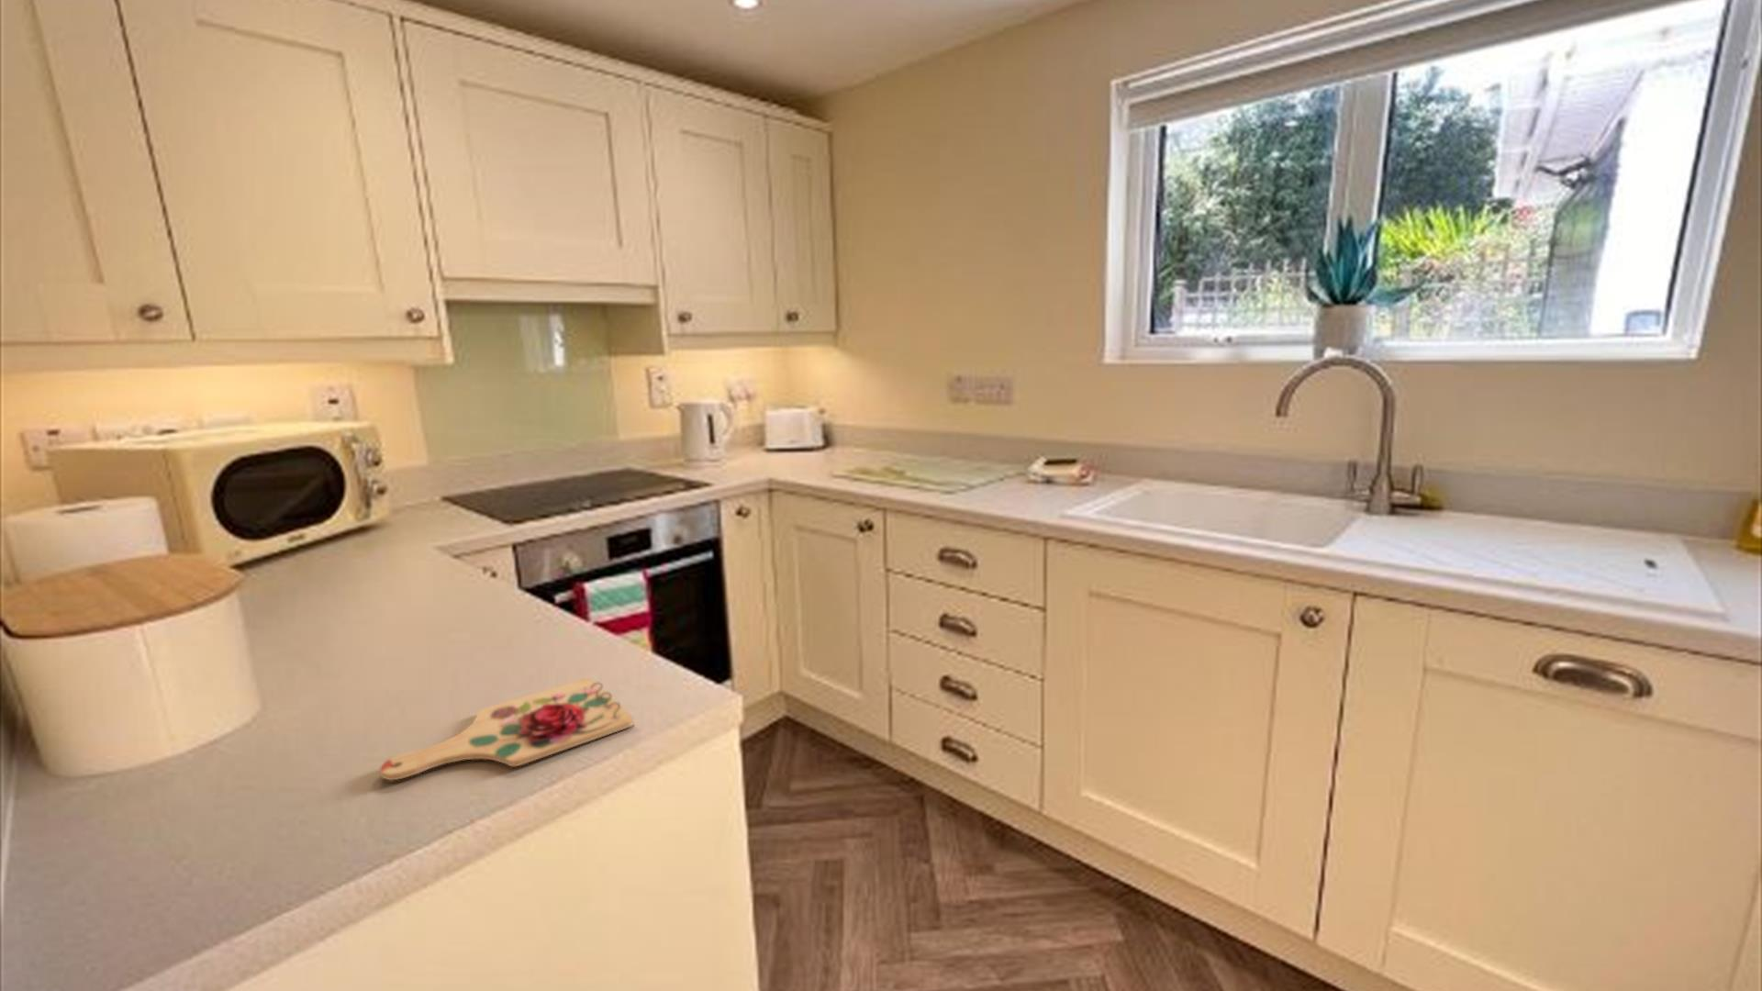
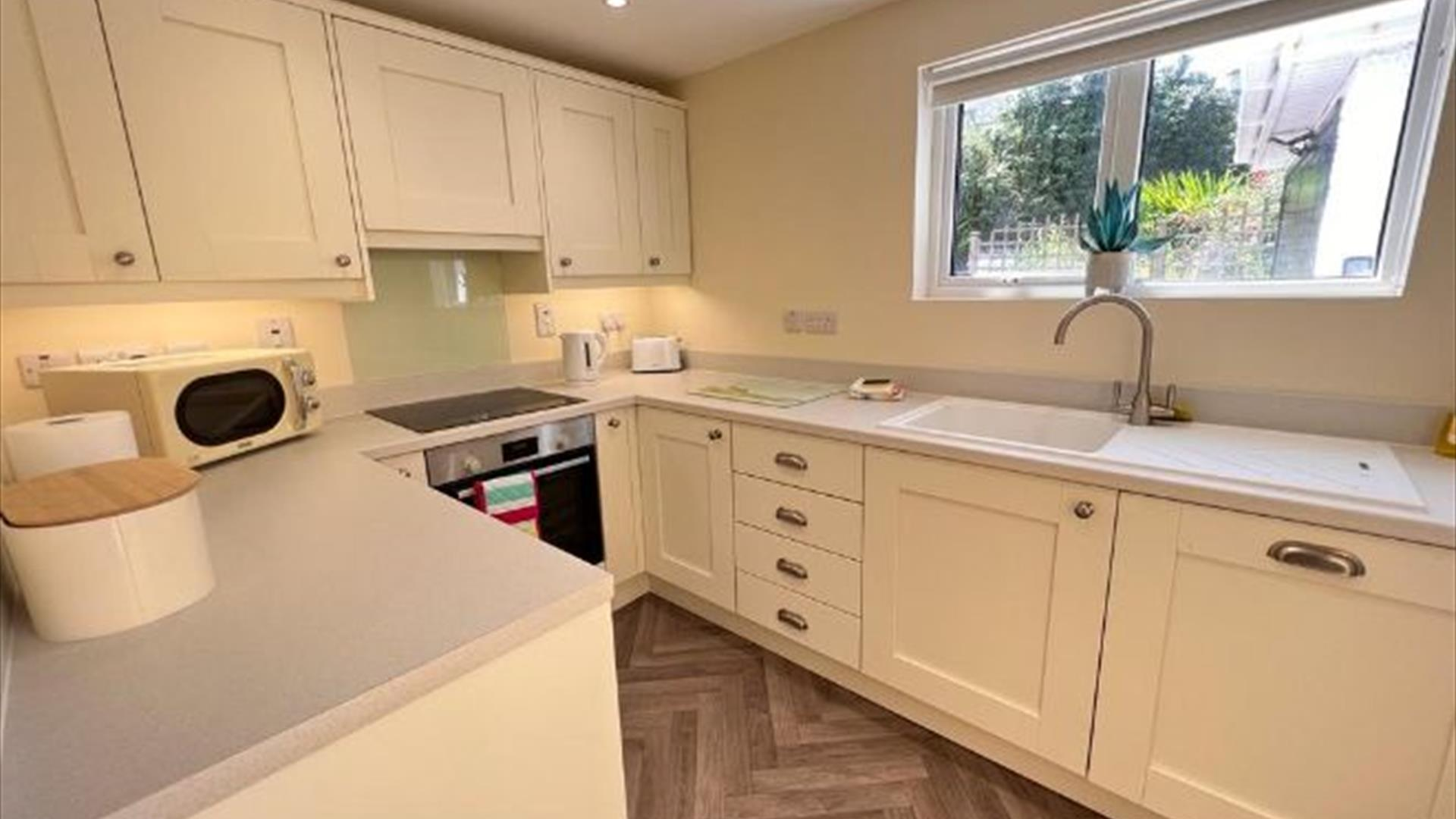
- cutting board [379,678,635,780]
